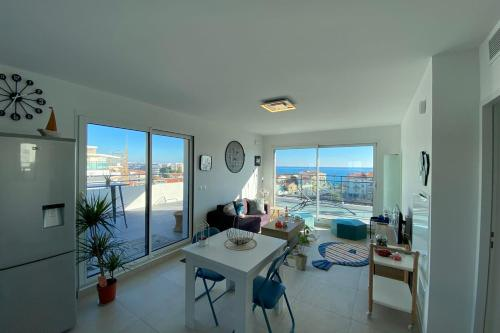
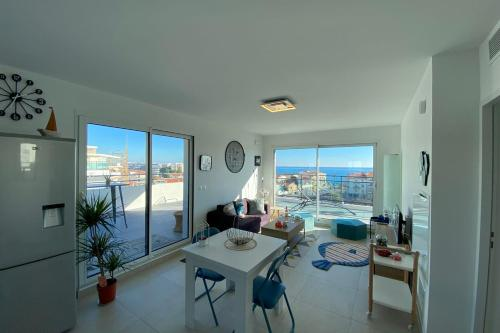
- house plant [291,224,317,271]
